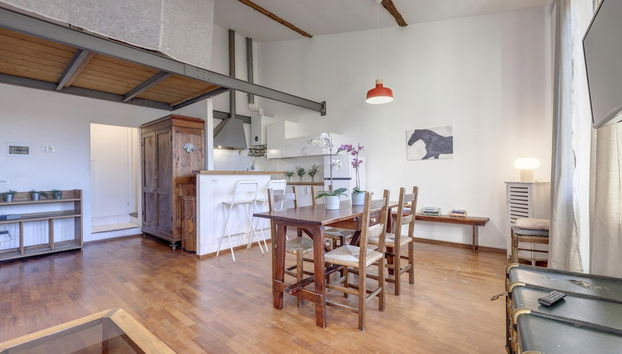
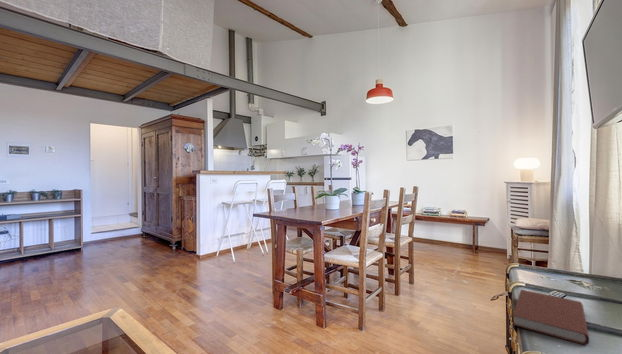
+ book [512,288,590,346]
